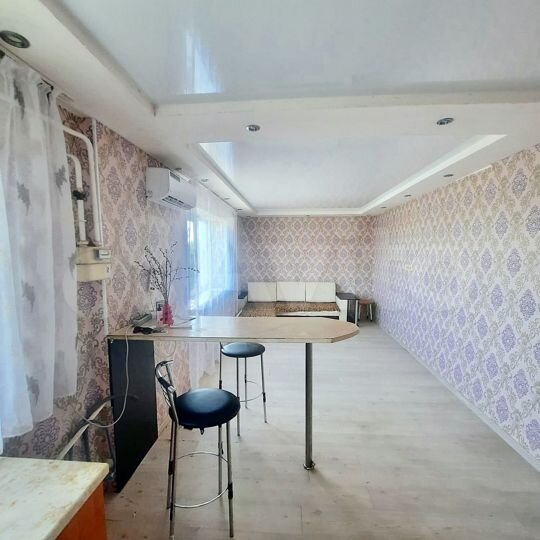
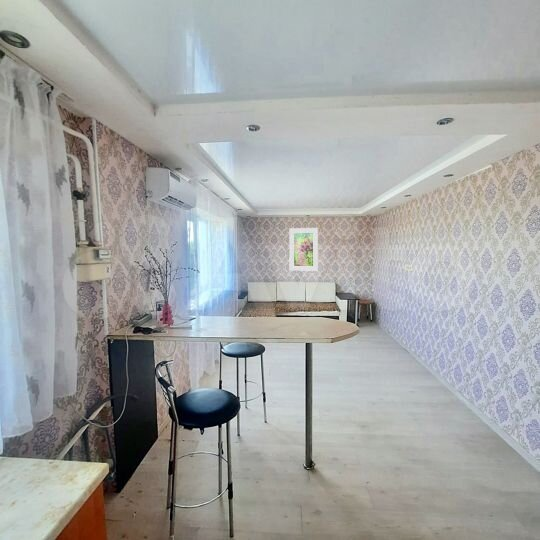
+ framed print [288,227,319,272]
